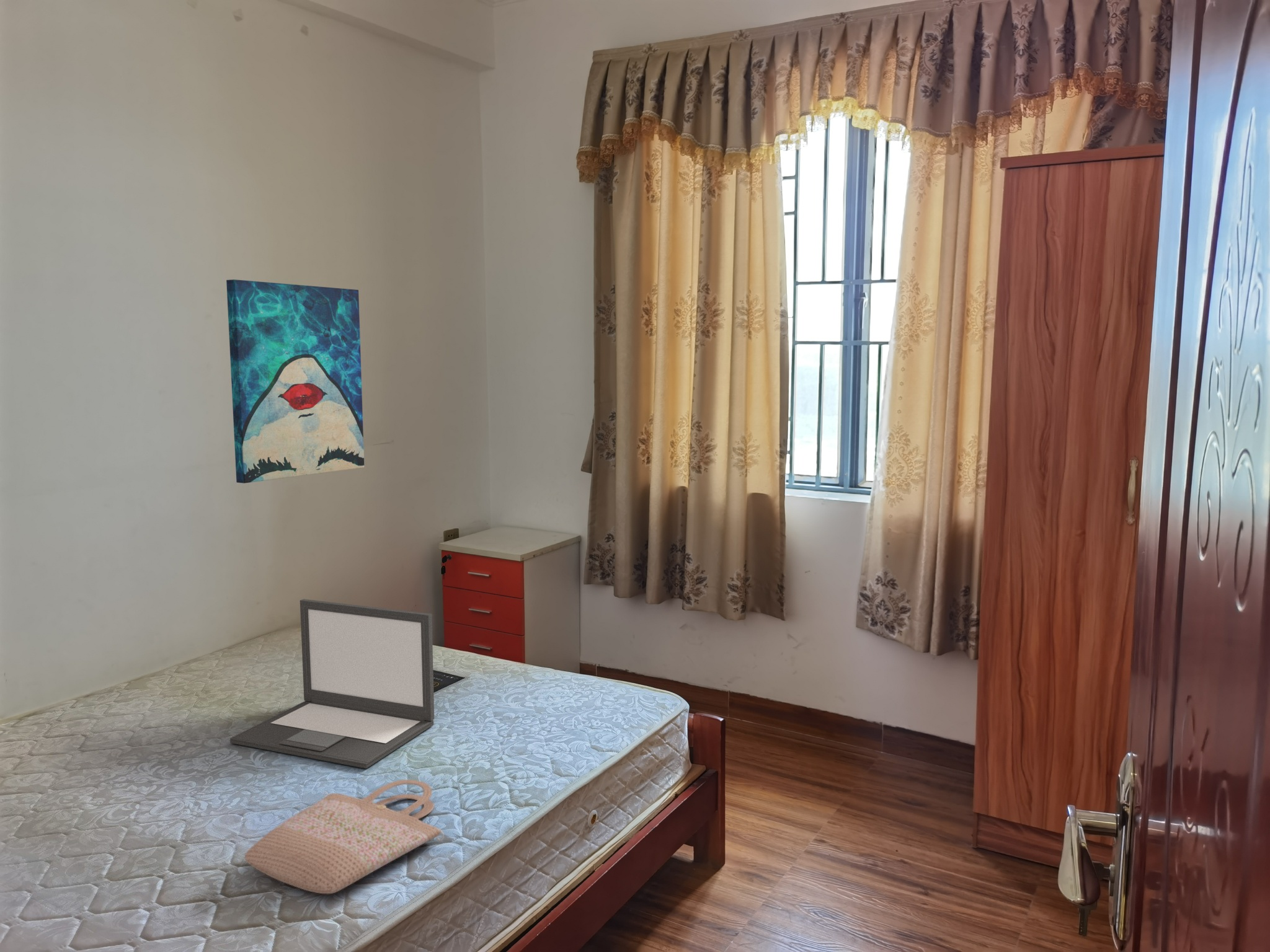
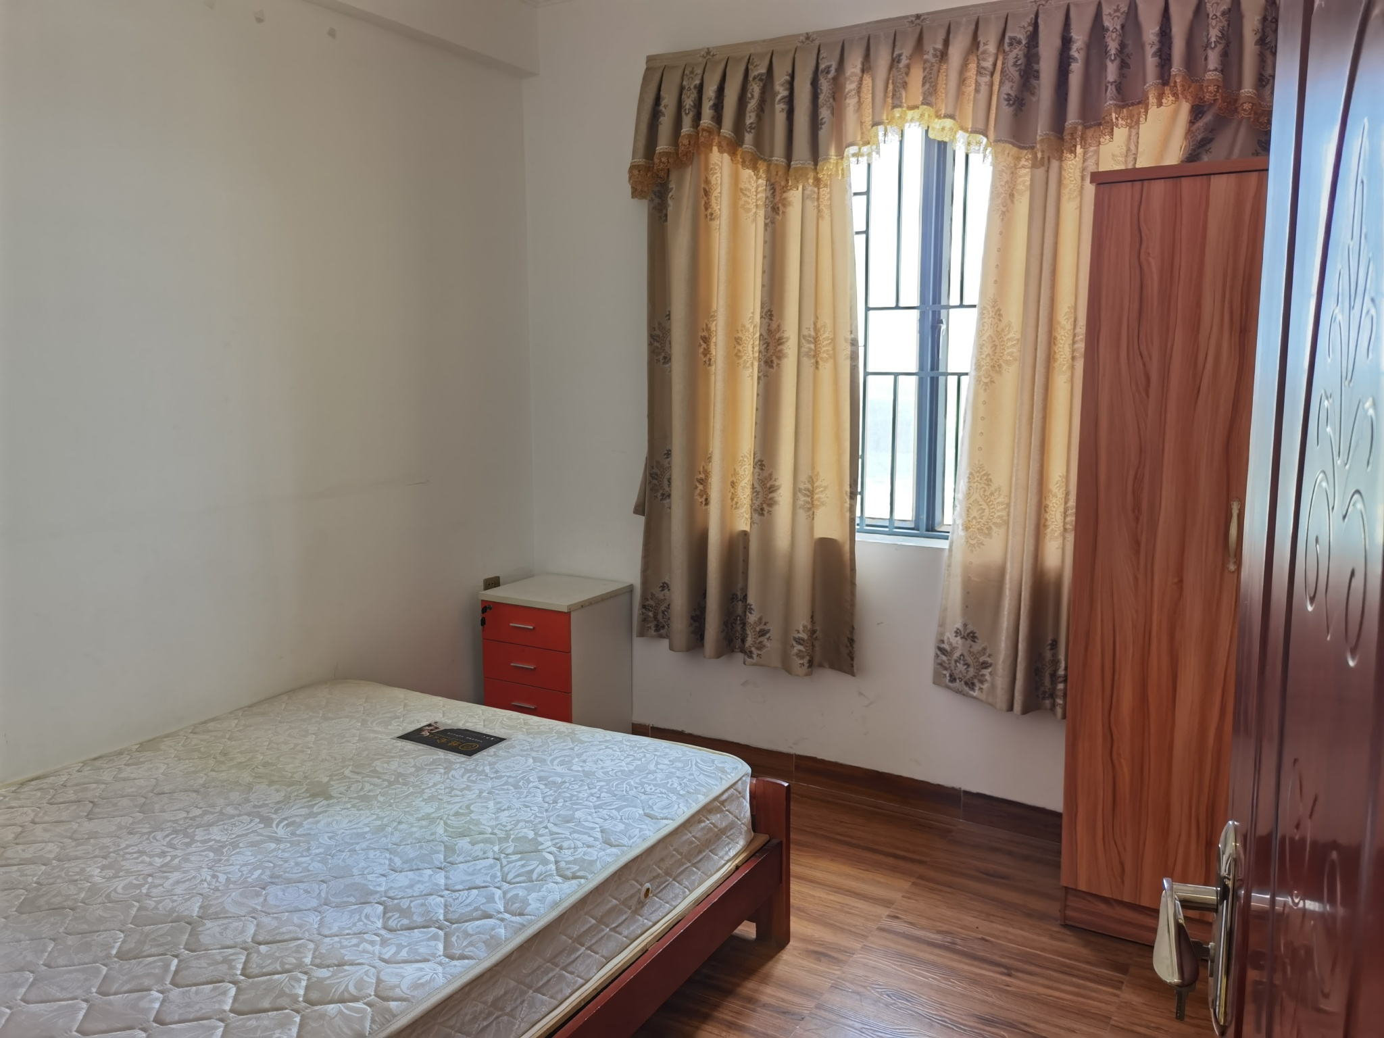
- laptop [229,599,435,769]
- shopping bag [244,779,445,894]
- wall art [226,279,365,484]
